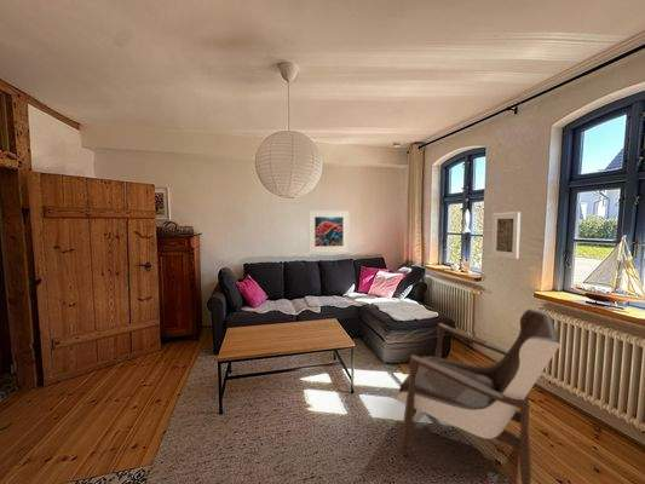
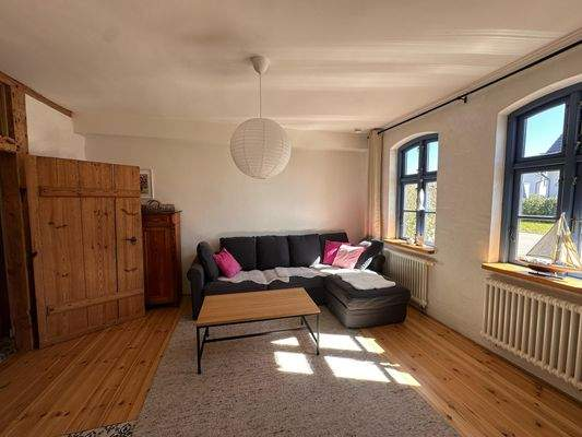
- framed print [490,212,522,260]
- armchair [395,309,562,484]
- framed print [307,209,351,254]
